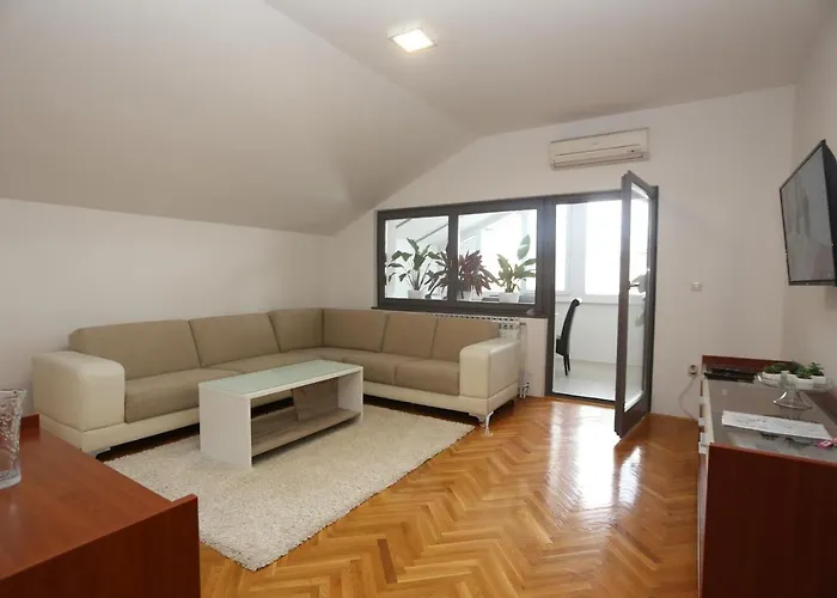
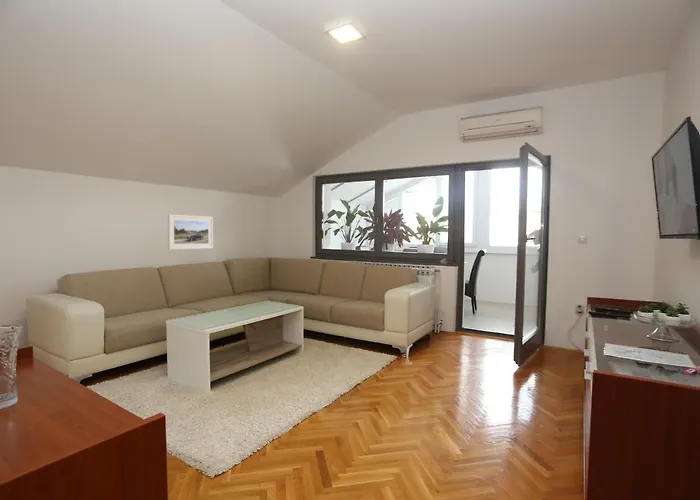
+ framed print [167,213,214,251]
